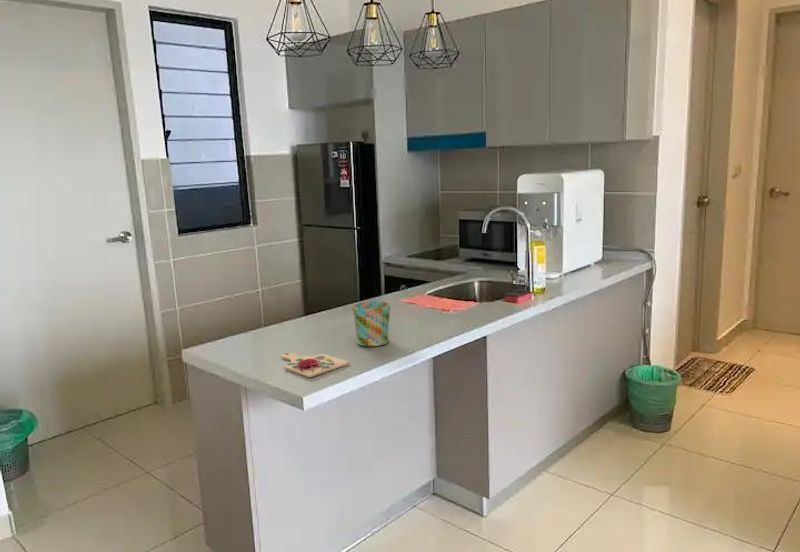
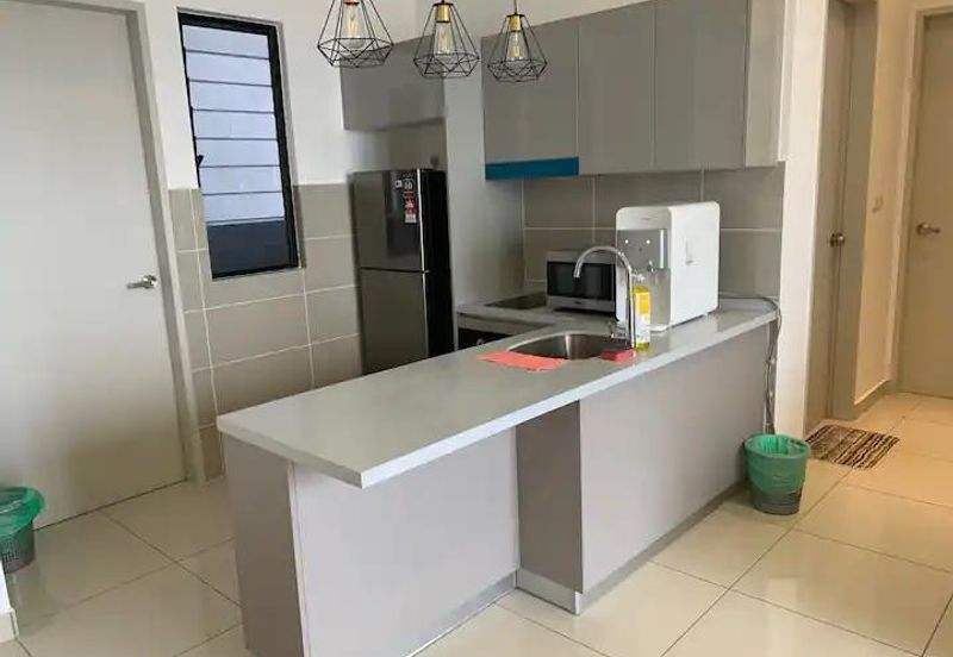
- mug [352,300,391,347]
- cutting board [280,352,350,378]
